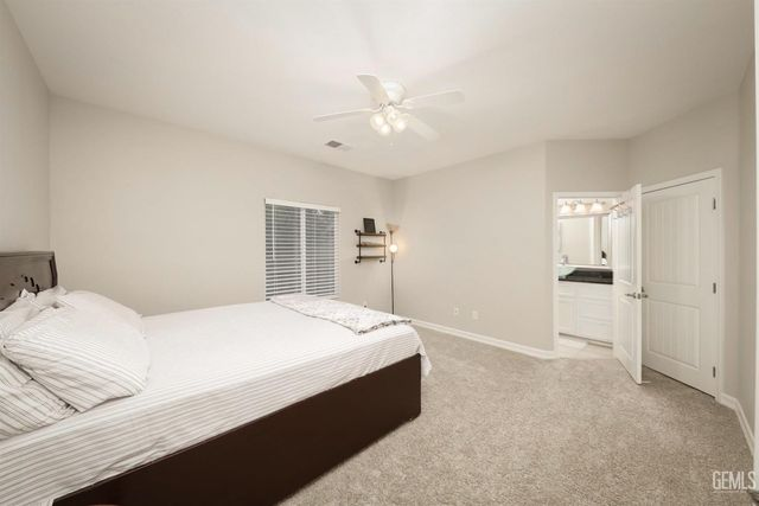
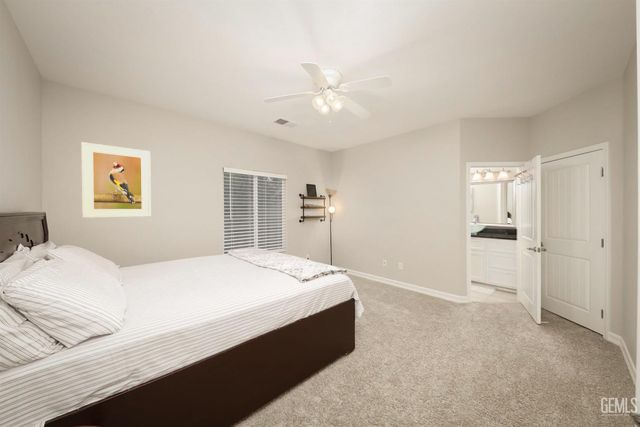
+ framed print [80,141,152,219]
